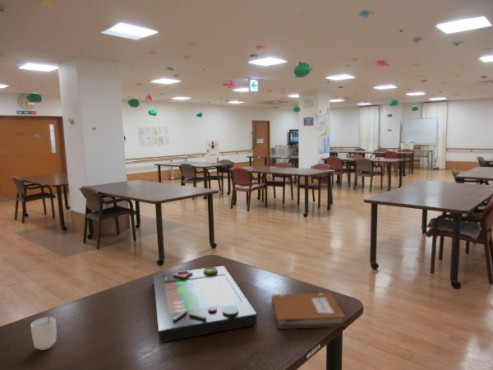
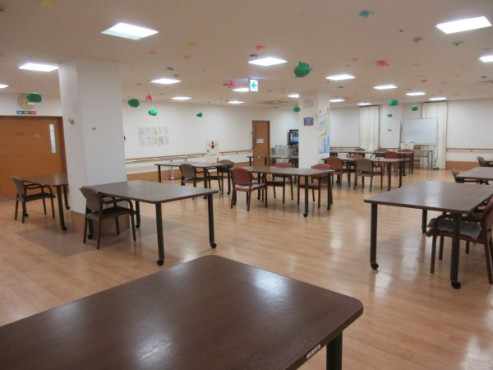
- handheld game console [152,265,258,343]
- notebook [271,292,347,330]
- cup [30,314,57,351]
